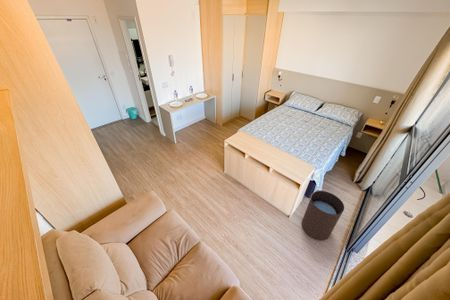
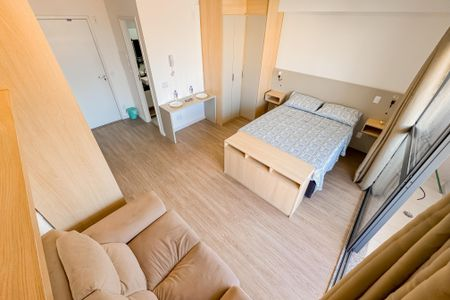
- waste bin [301,190,345,241]
